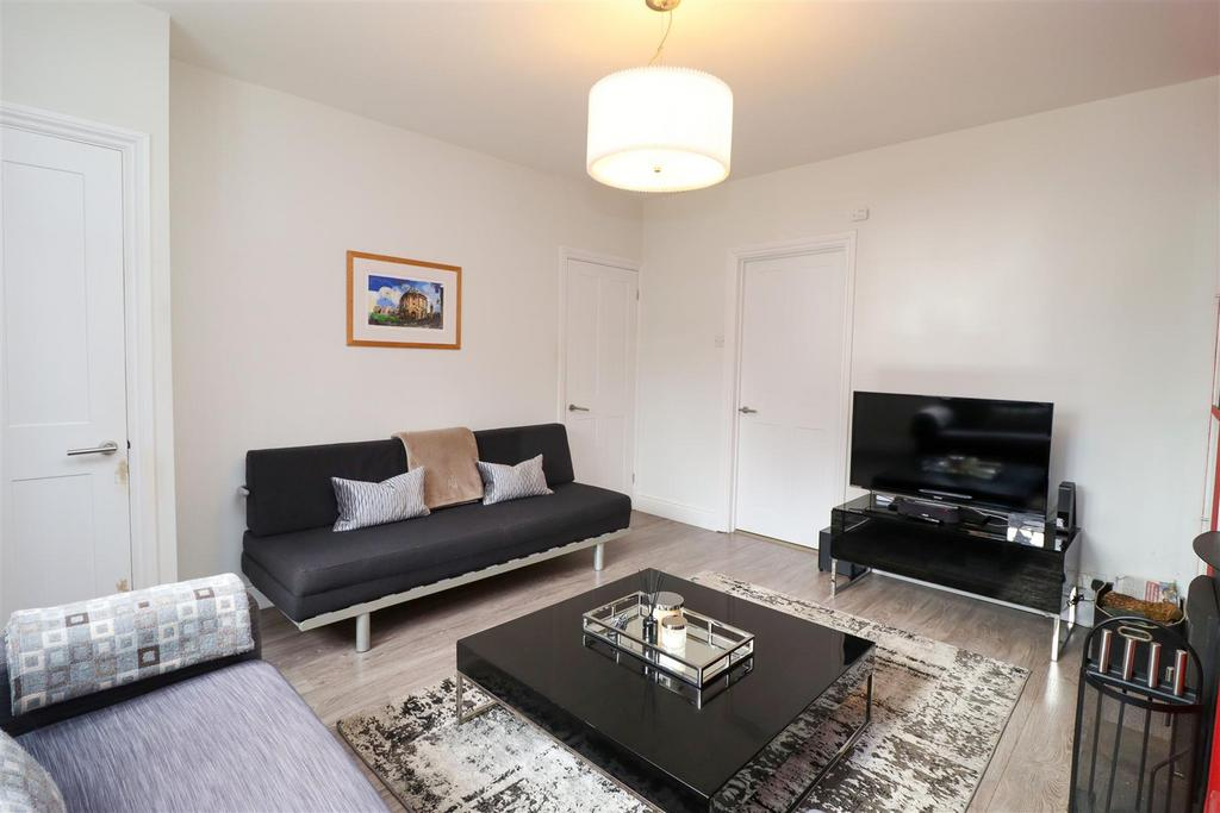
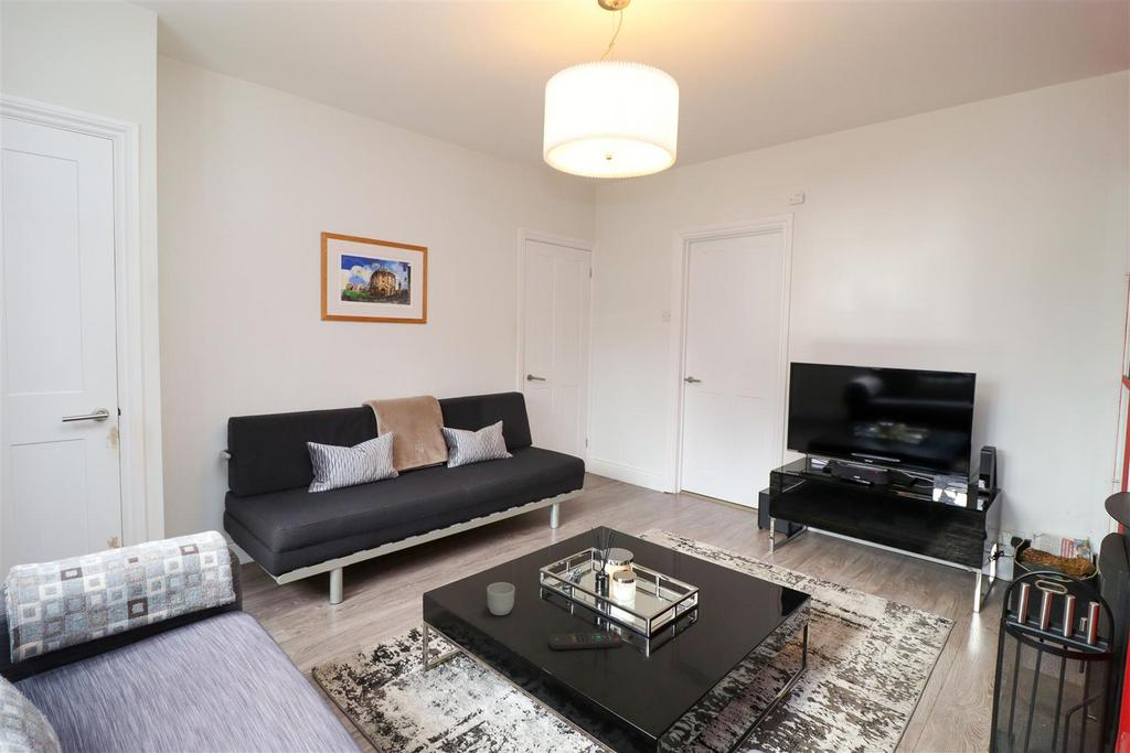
+ mug [487,581,515,616]
+ remote control [547,631,623,650]
